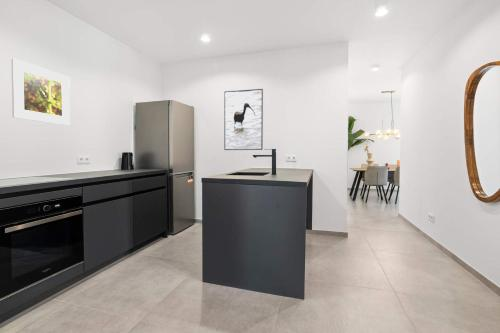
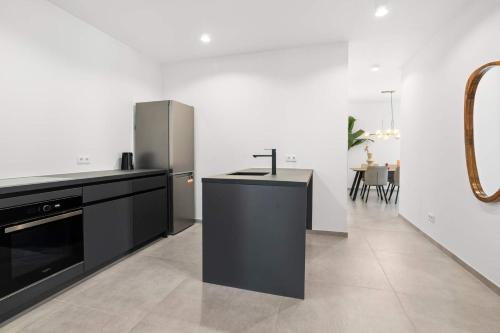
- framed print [10,57,71,126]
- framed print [223,88,264,151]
